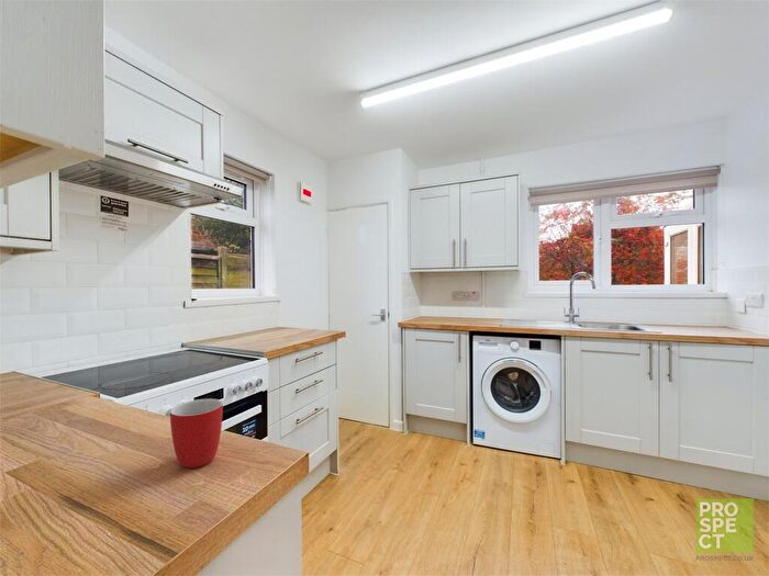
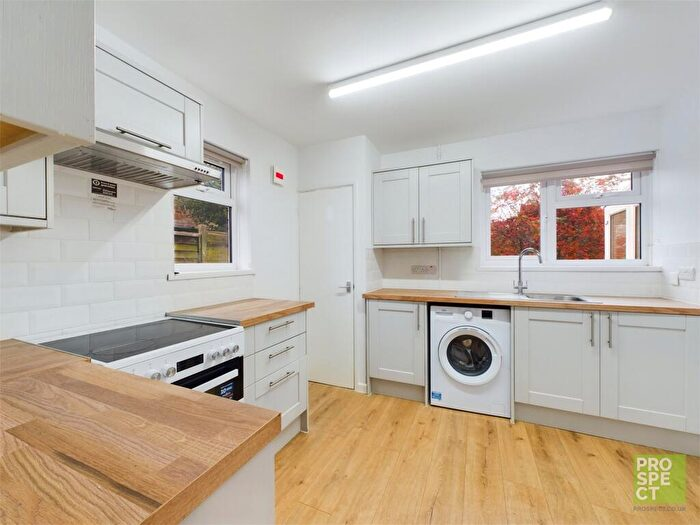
- mug [169,398,224,470]
